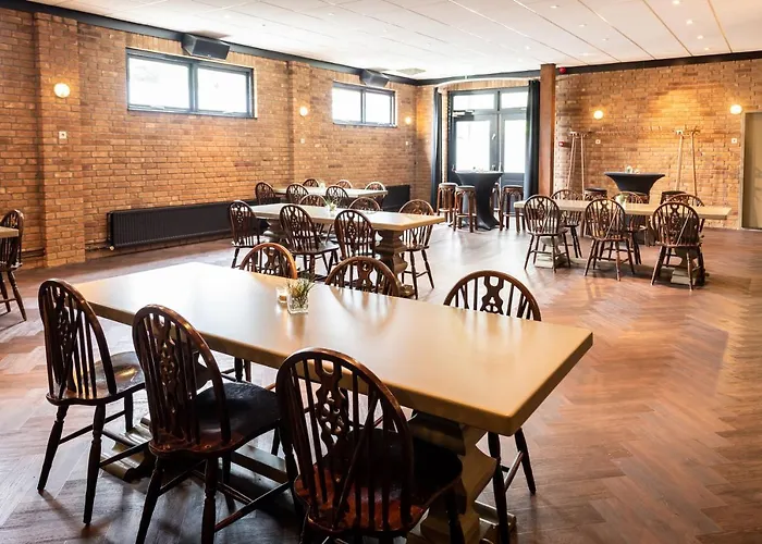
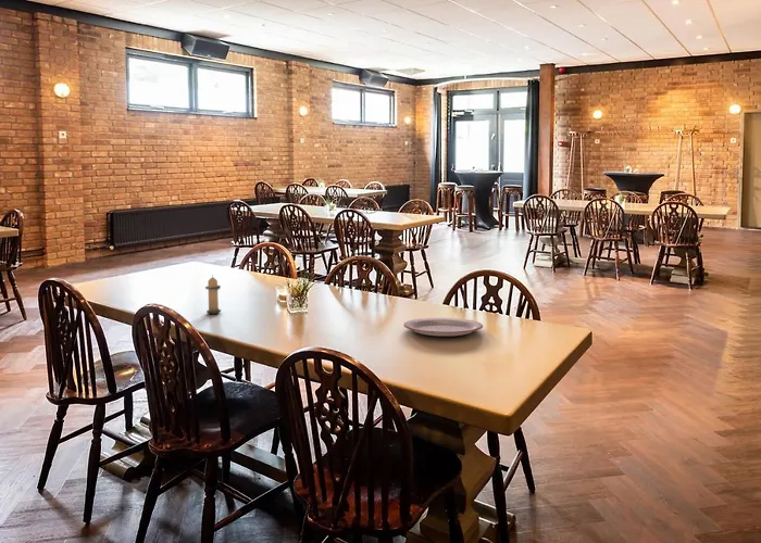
+ candle [203,274,223,315]
+ plate [402,317,484,337]
